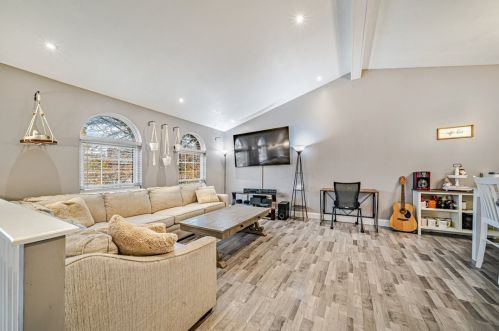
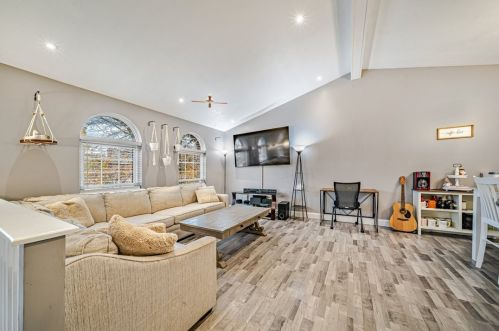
+ ceiling fan [191,93,228,111]
